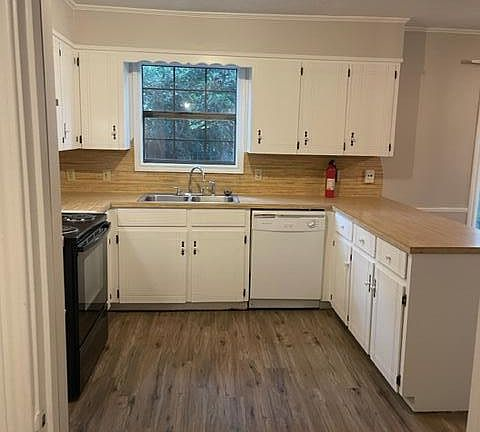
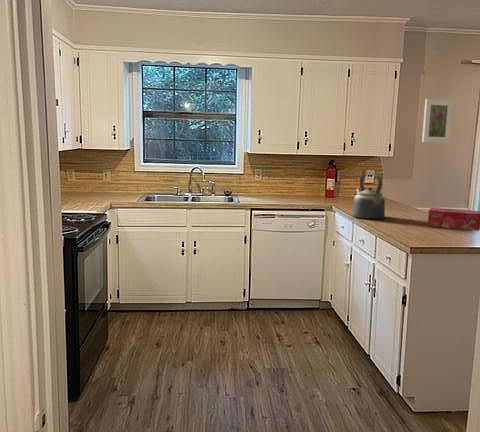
+ tissue box [427,207,480,232]
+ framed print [421,98,455,144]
+ kettle [351,172,386,220]
